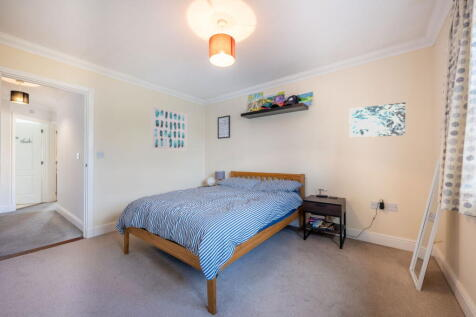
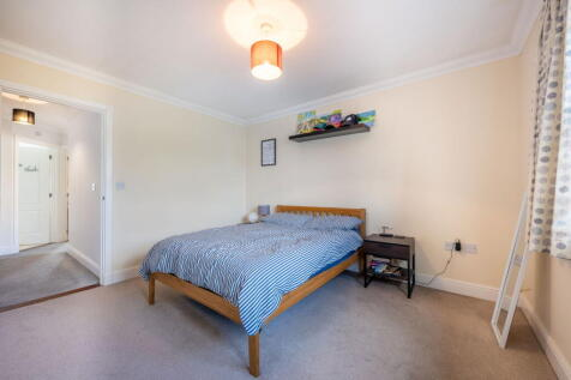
- wall art [348,101,407,138]
- wall art [150,105,188,152]
